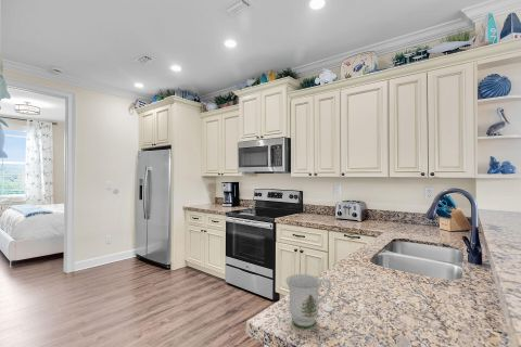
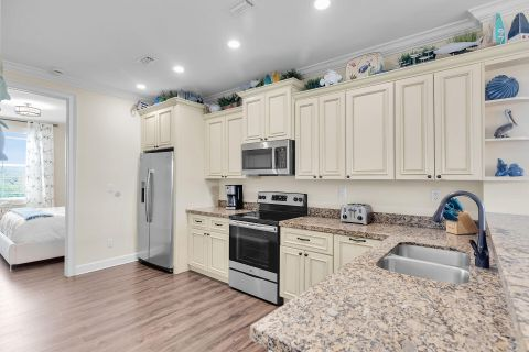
- mug [285,273,332,329]
